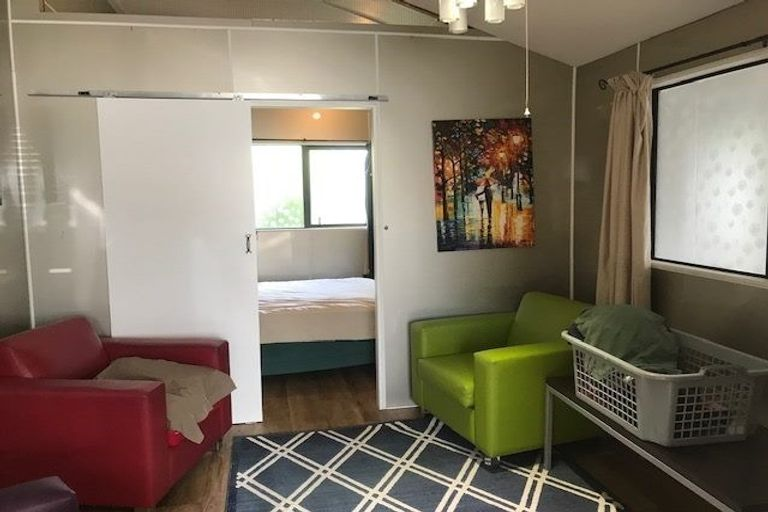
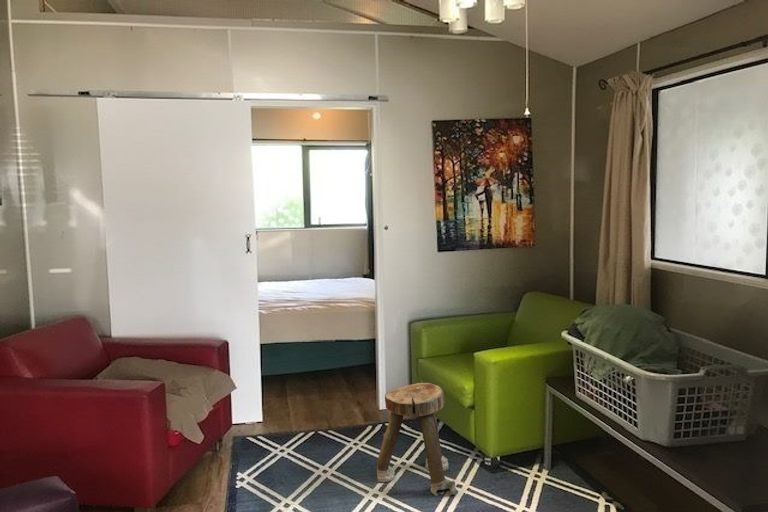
+ stool [376,382,458,497]
